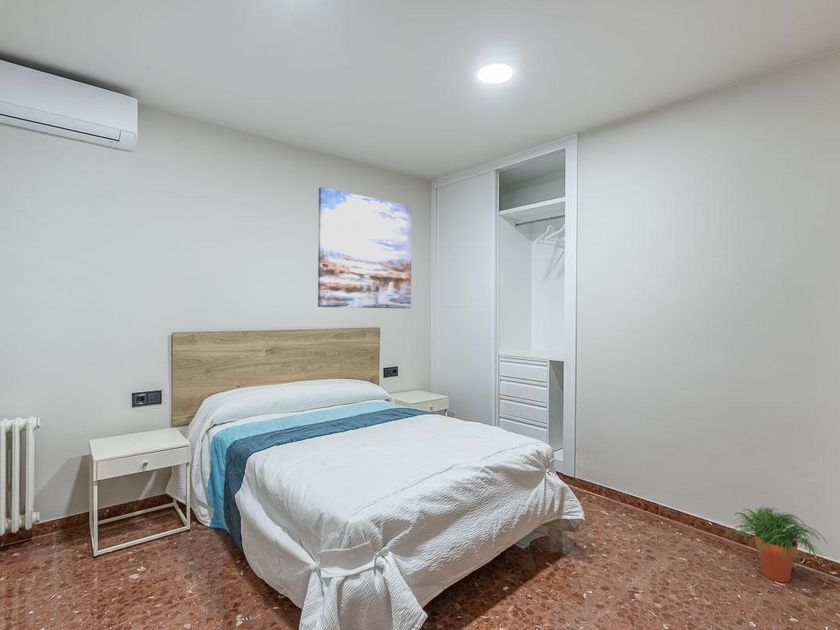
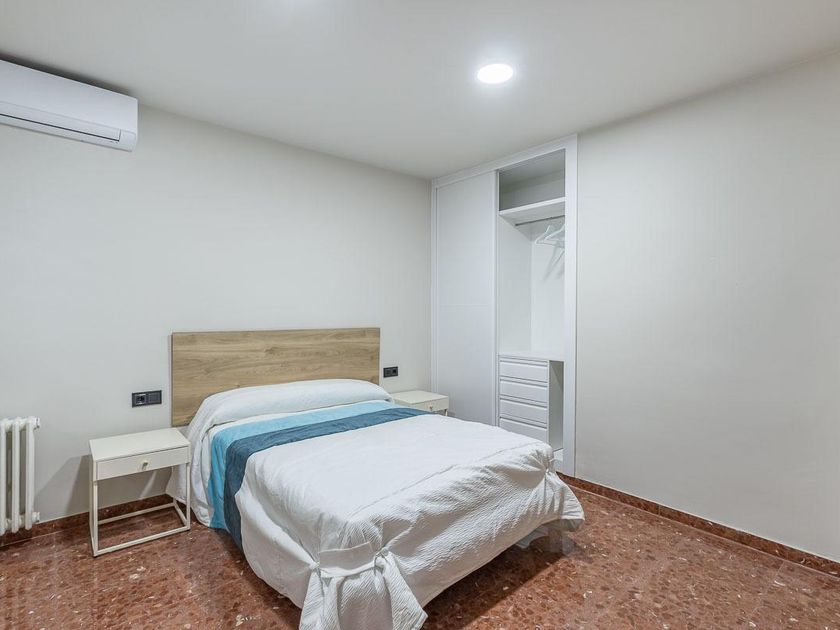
- potted plant [733,506,827,583]
- wall art [317,186,413,310]
